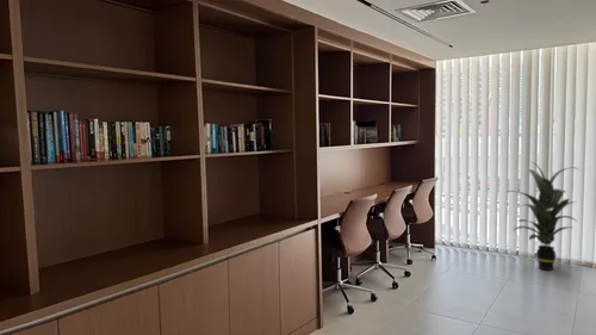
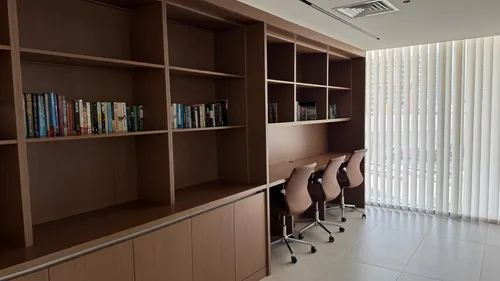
- indoor plant [507,161,581,272]
